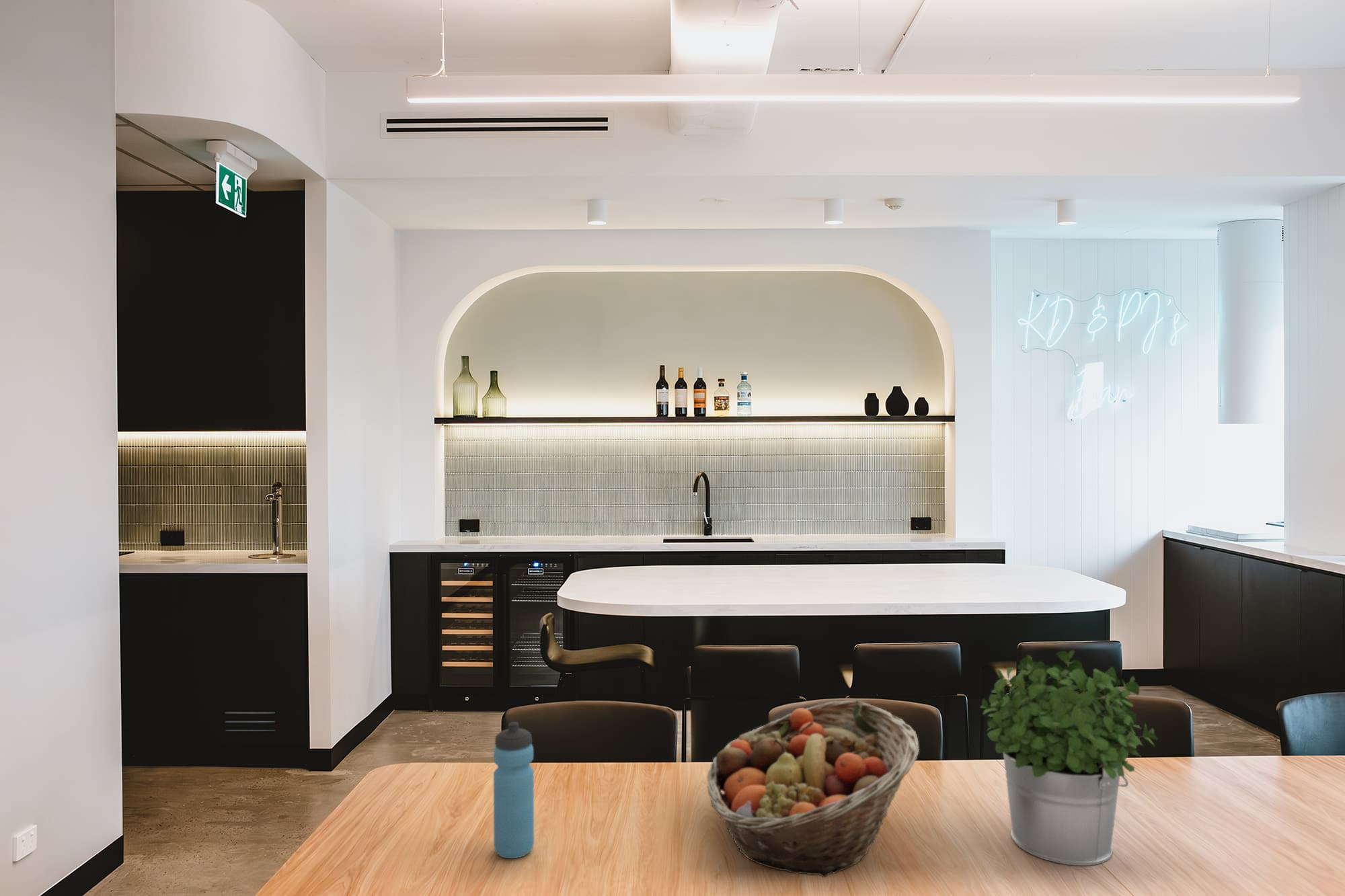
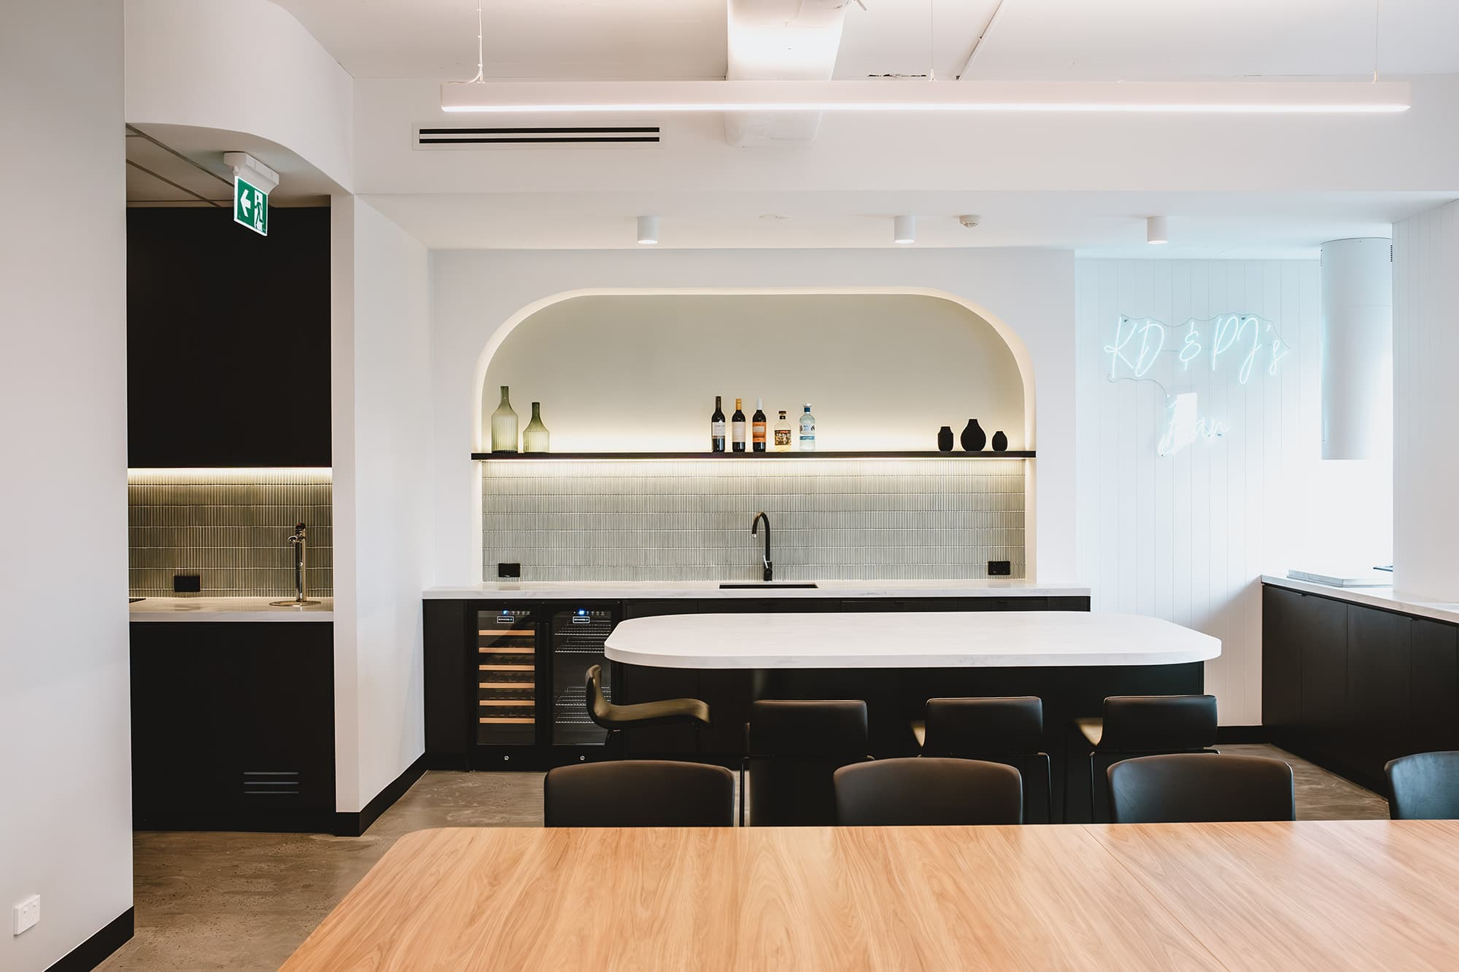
- potted plant [980,649,1159,866]
- water bottle [493,721,535,859]
- fruit basket [706,700,920,878]
